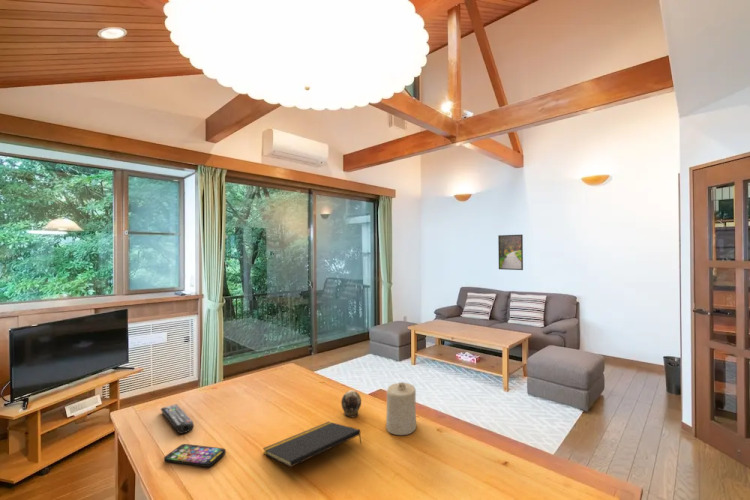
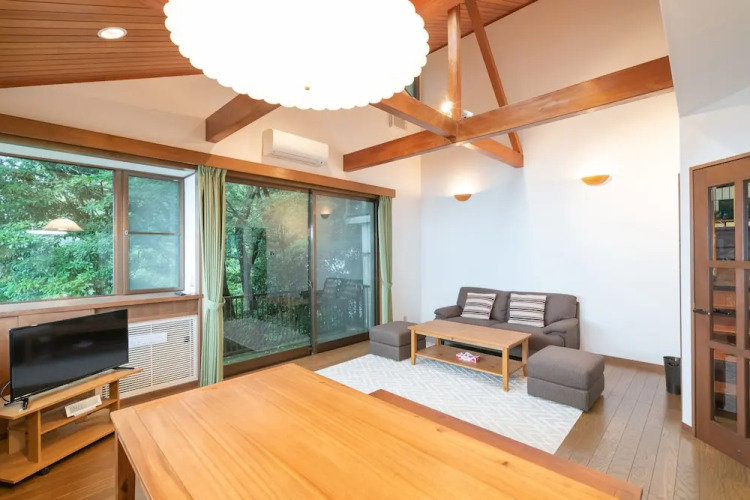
- decorative egg [340,389,362,419]
- remote control [160,403,195,435]
- candle [385,381,417,436]
- notepad [262,421,363,468]
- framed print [497,234,524,271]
- smartphone [163,443,227,468]
